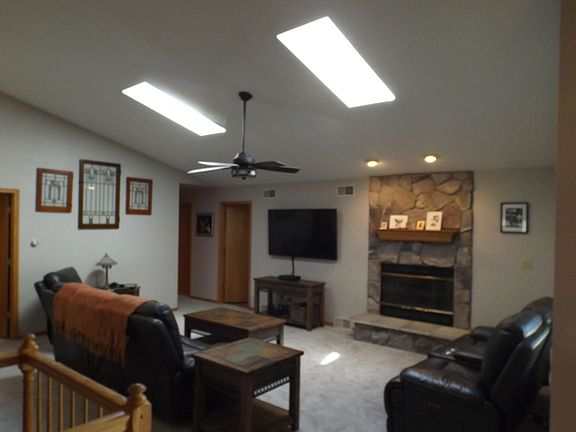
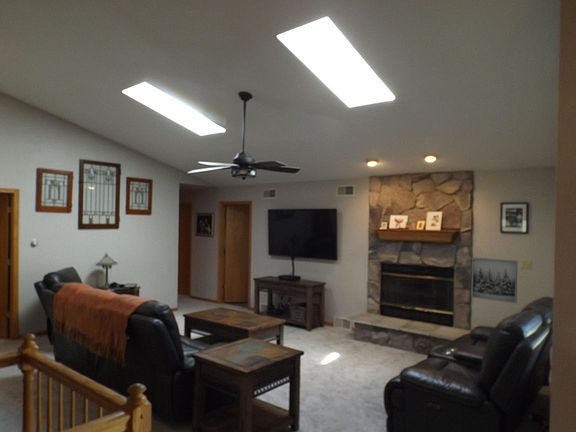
+ wall art [471,257,518,304]
